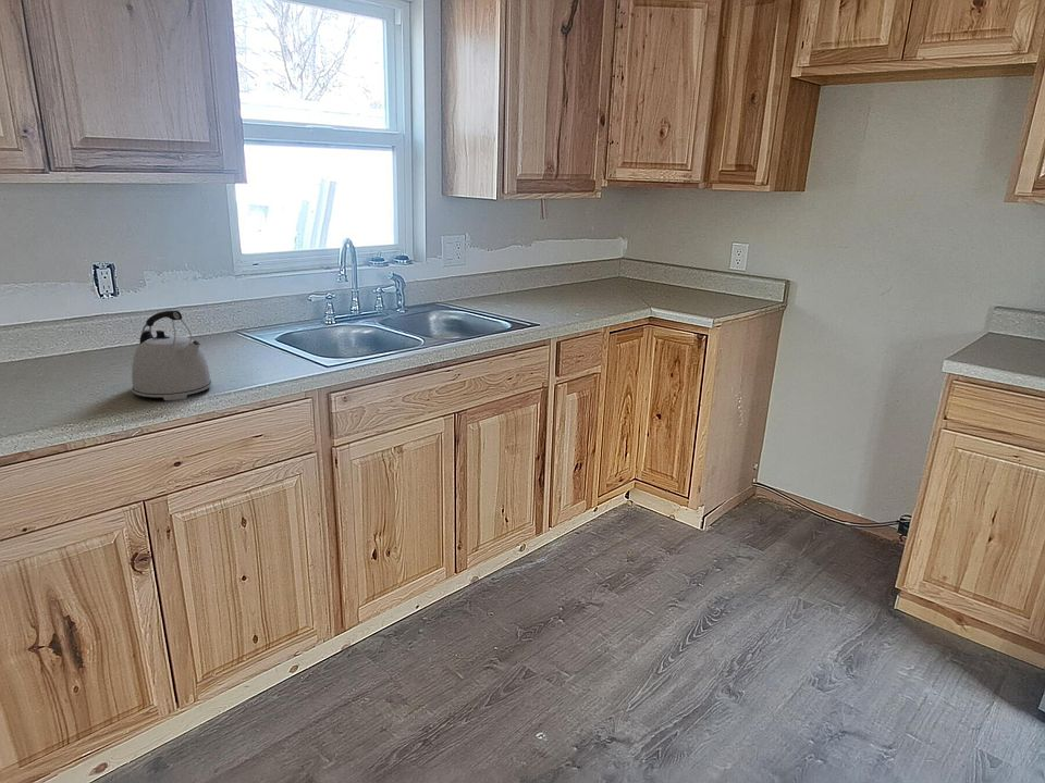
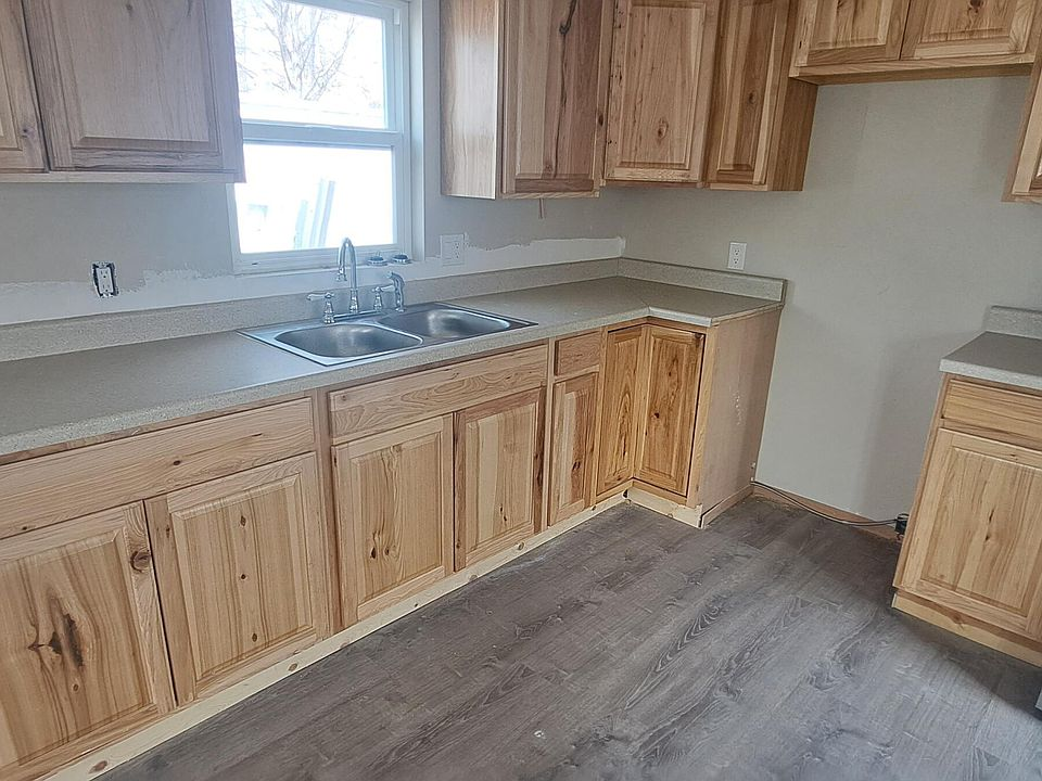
- kettle [131,310,212,401]
